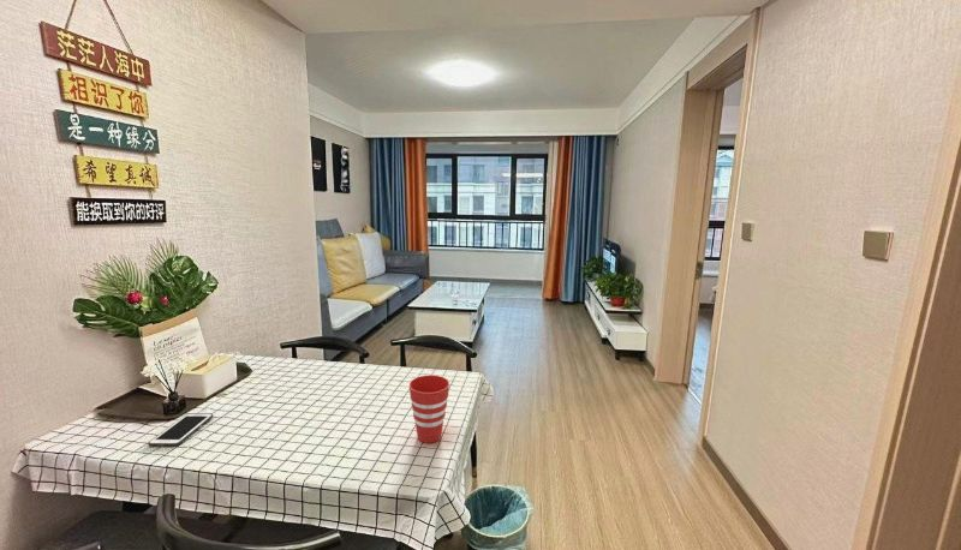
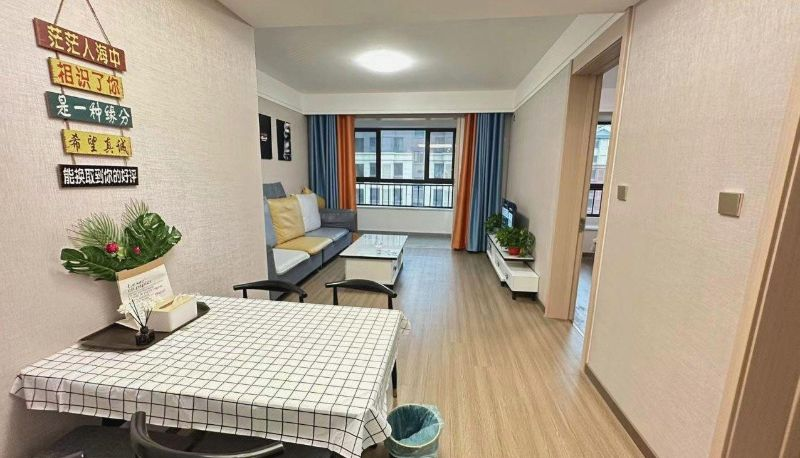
- cup [408,373,450,444]
- cell phone [147,412,214,448]
